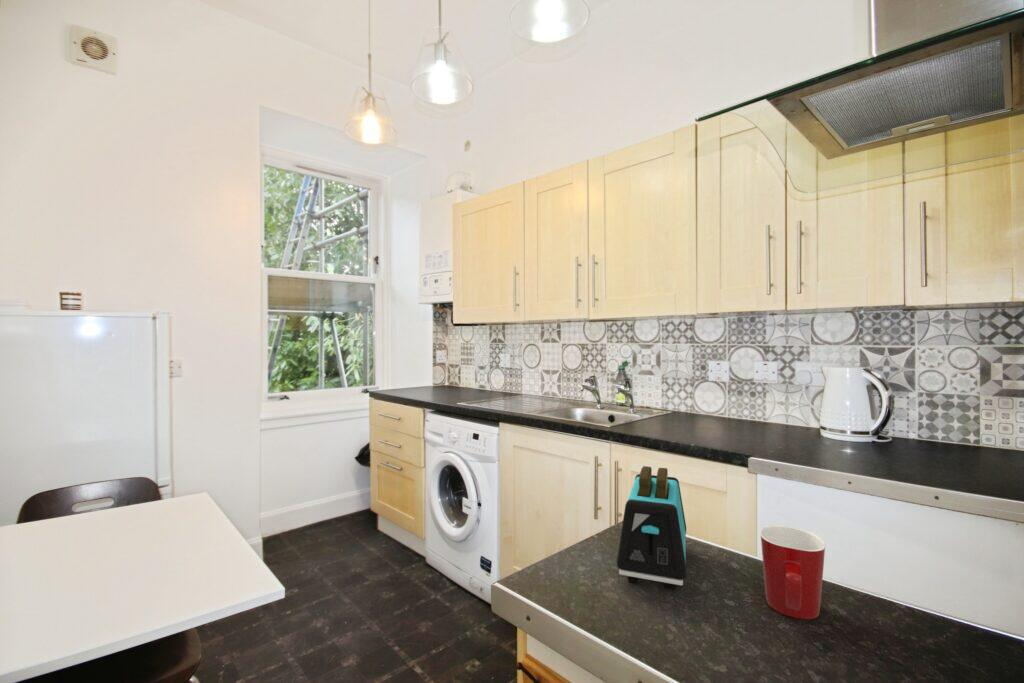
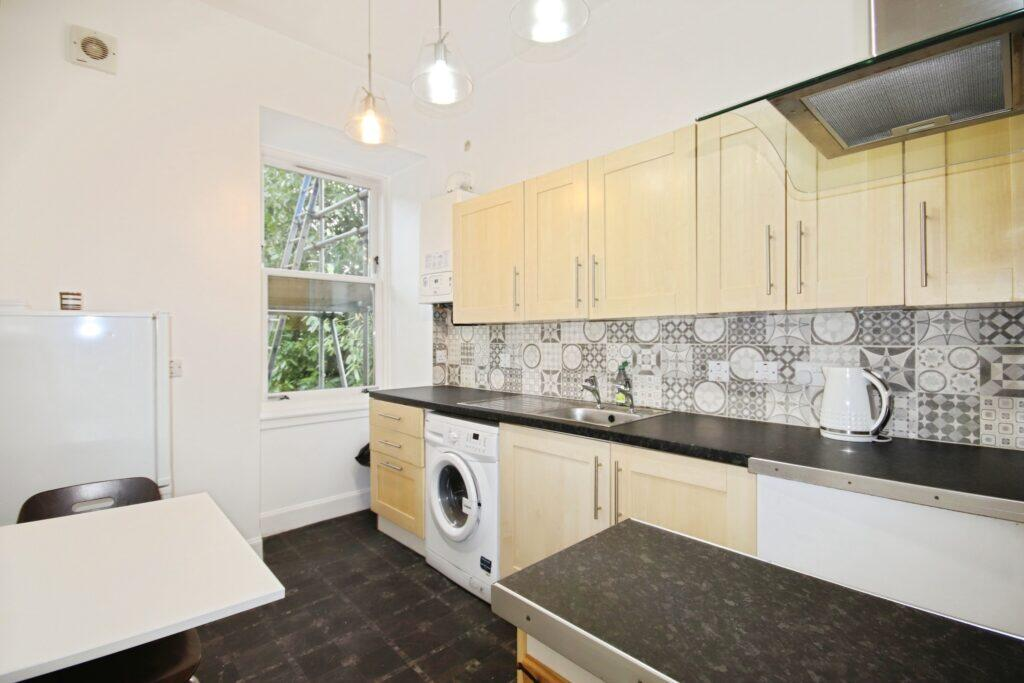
- toaster [616,465,687,591]
- mug [760,524,826,620]
